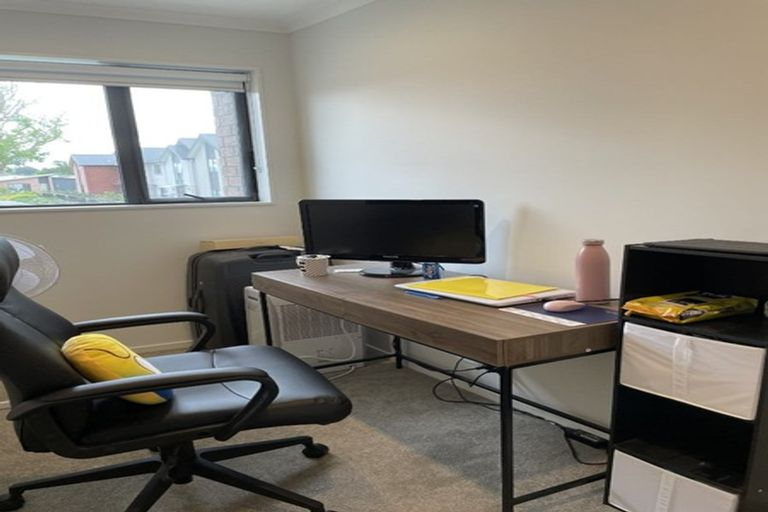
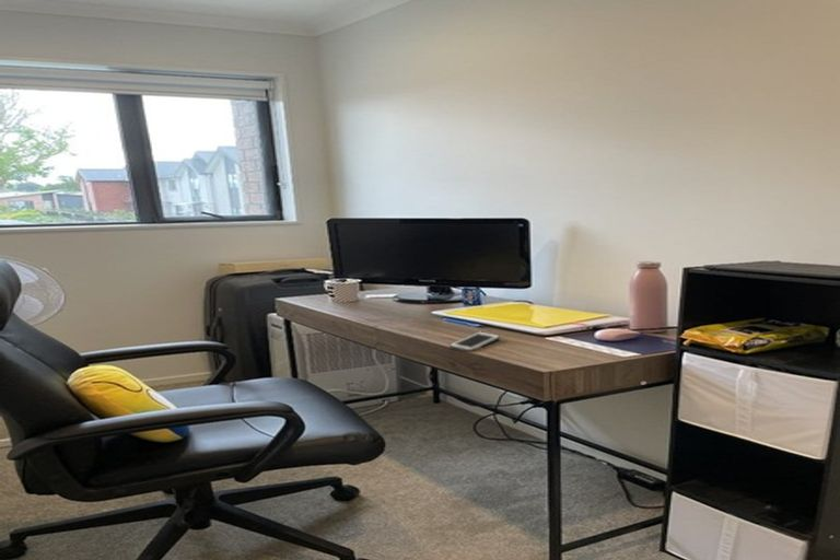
+ cell phone [448,330,501,353]
